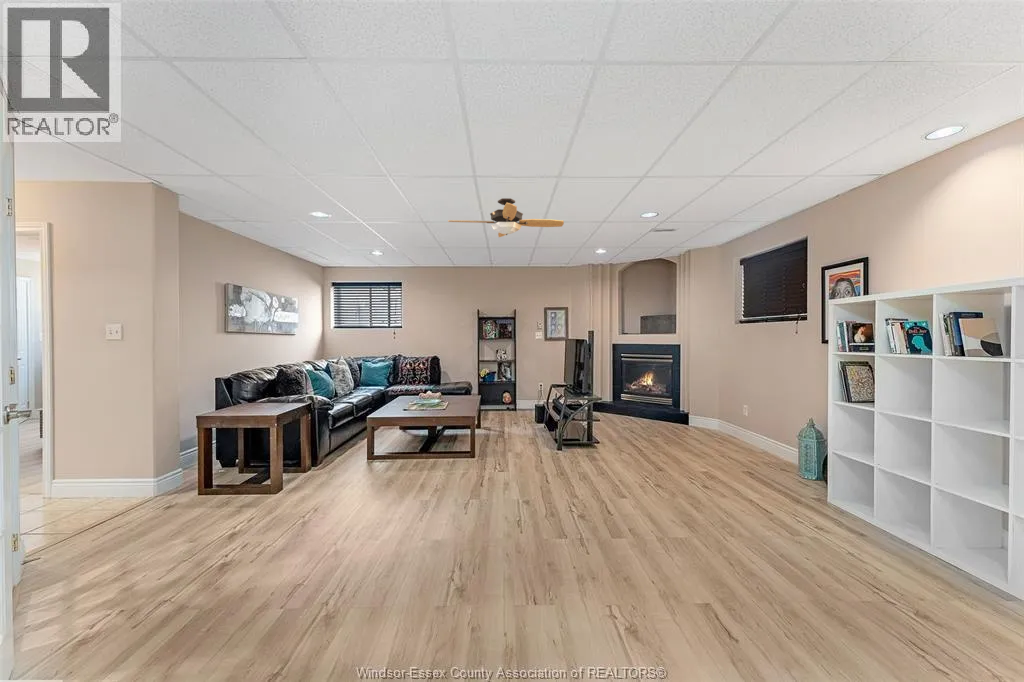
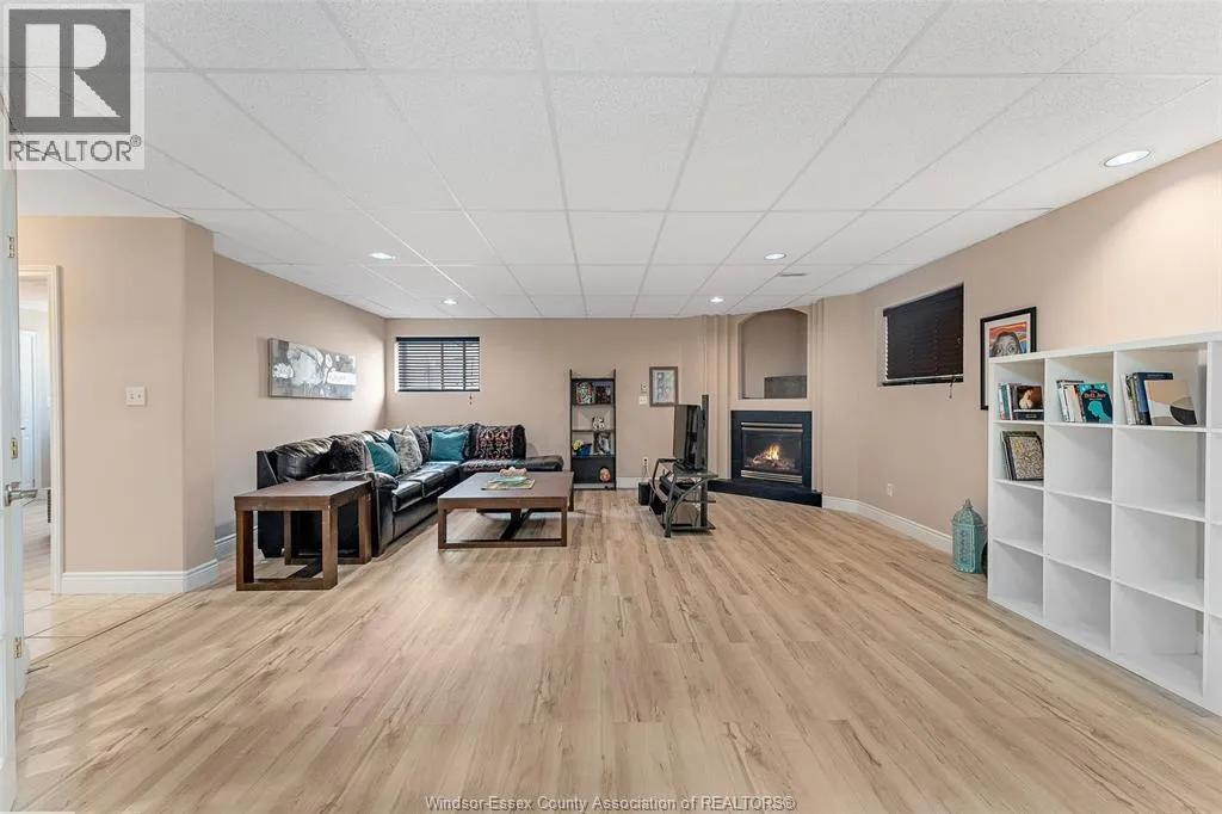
- ceiling fan [447,197,565,238]
